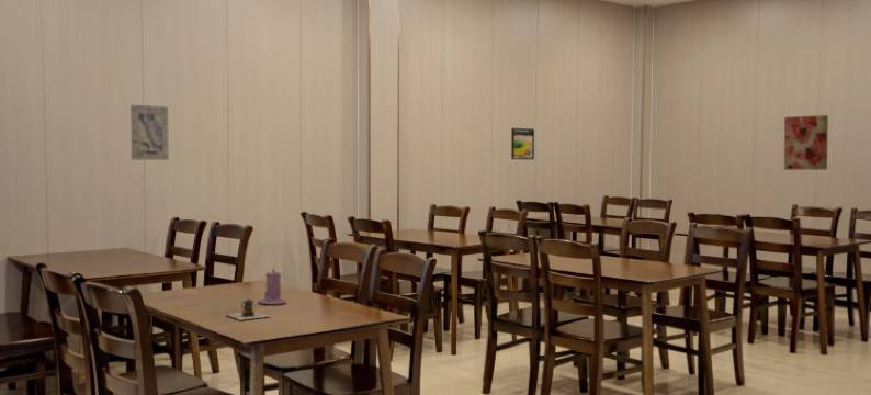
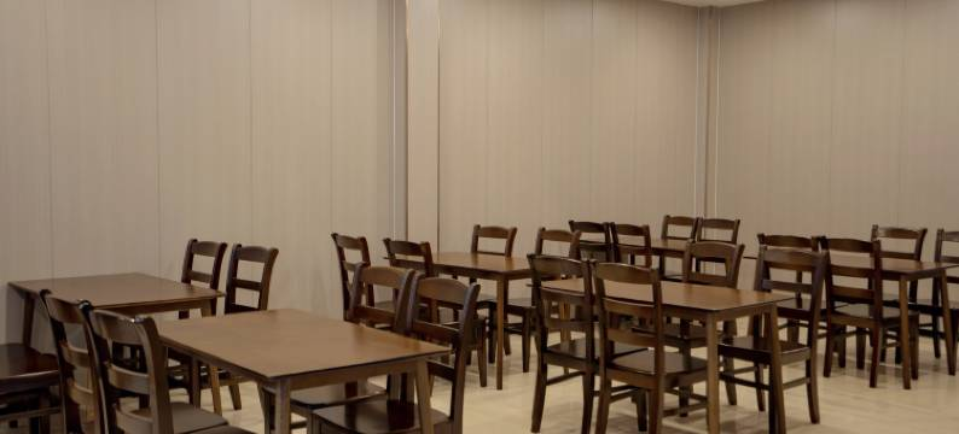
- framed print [510,127,535,160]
- teapot [226,297,270,321]
- wall art [783,114,829,171]
- candle [257,267,287,305]
- wall art [129,104,170,161]
